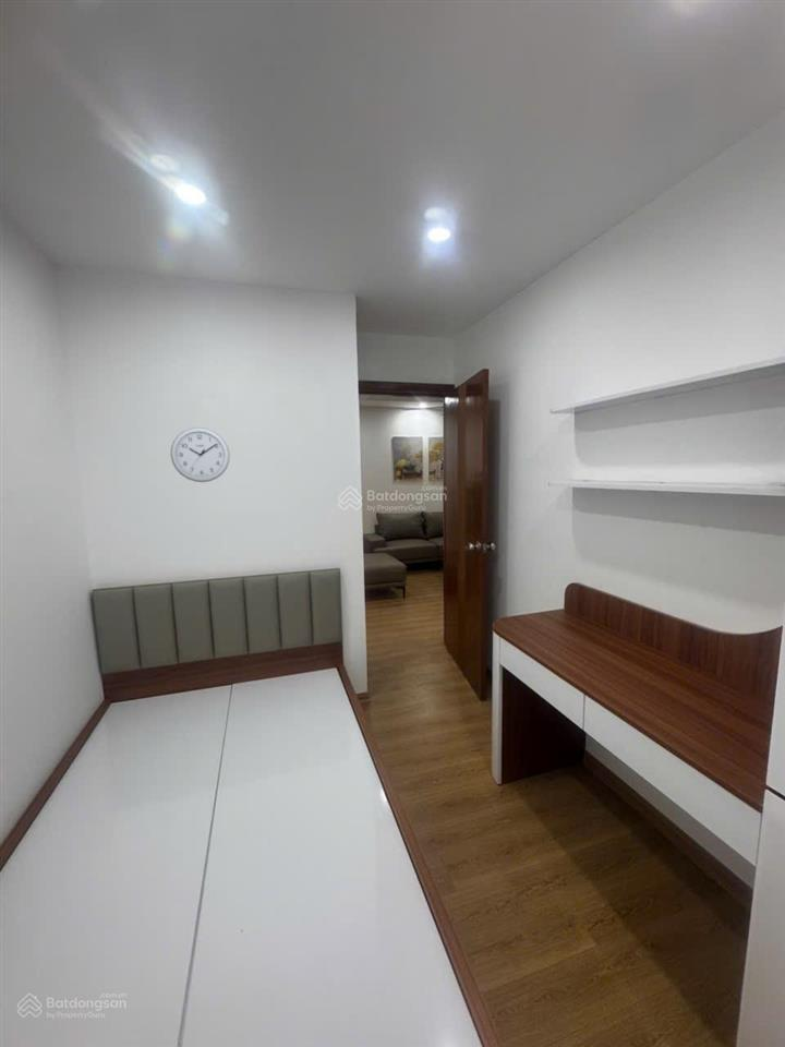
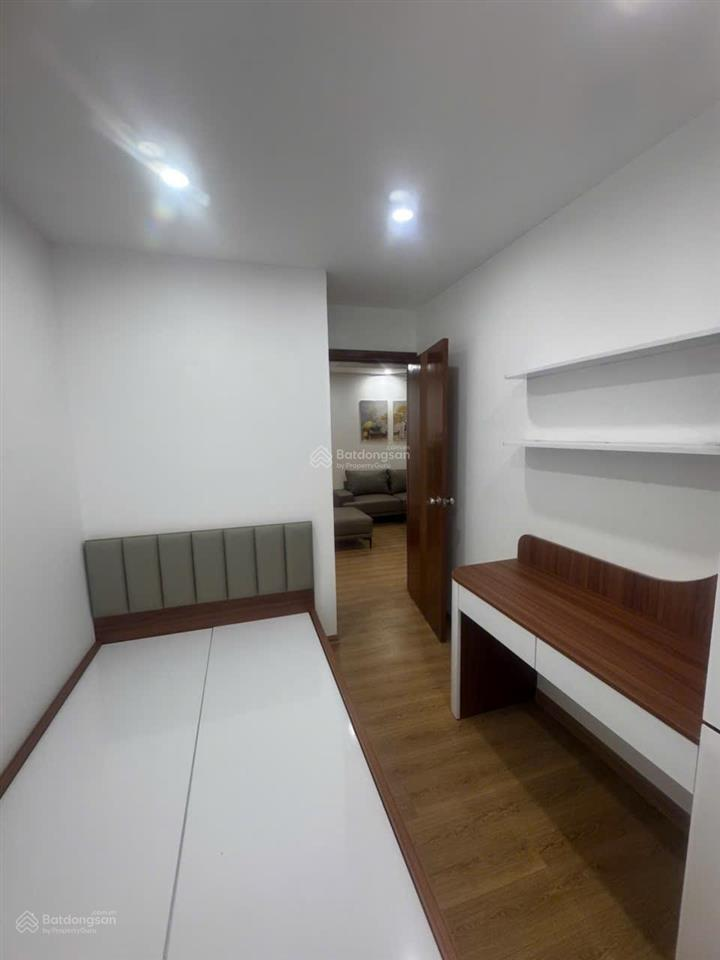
- wall clock [169,426,231,483]
